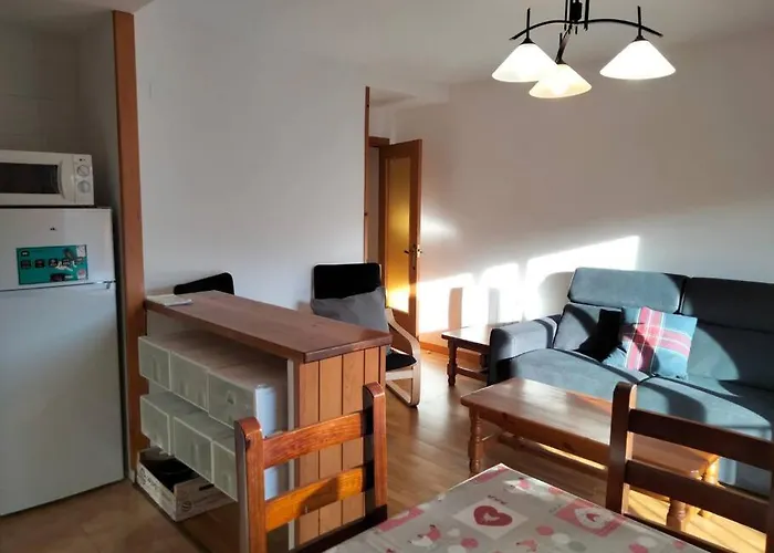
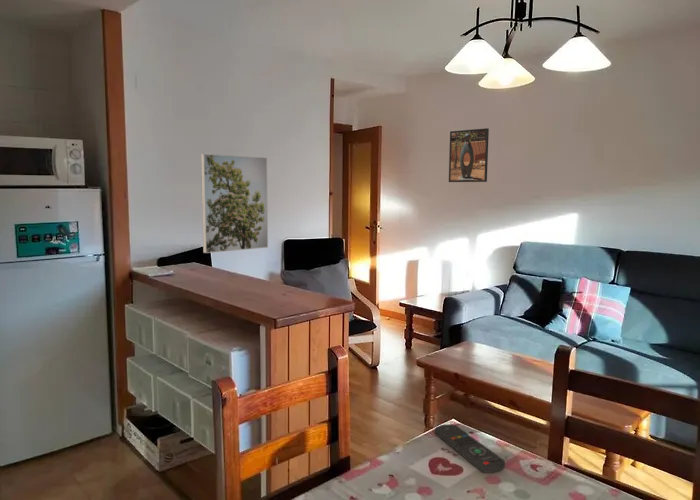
+ remote control [434,423,506,474]
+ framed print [200,153,269,254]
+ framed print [448,127,490,183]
